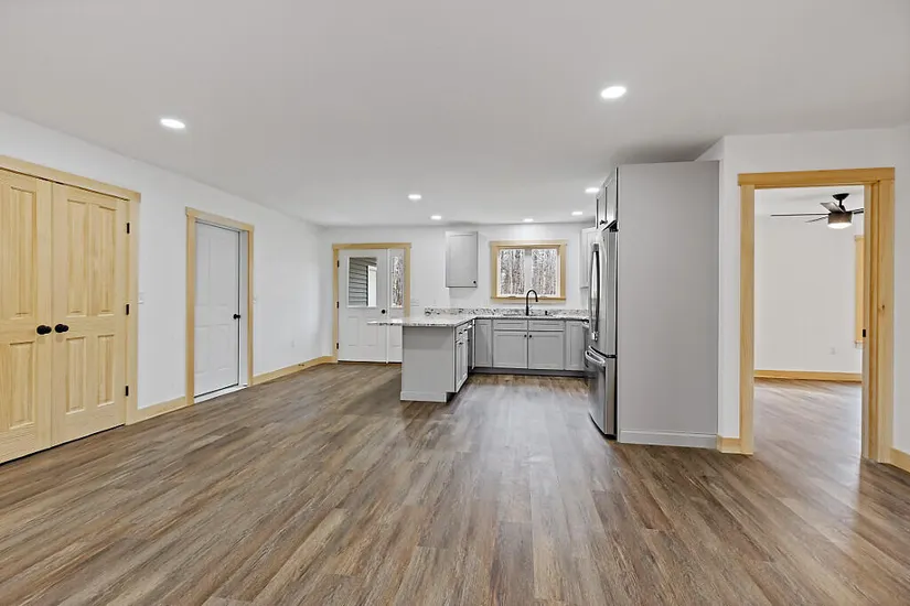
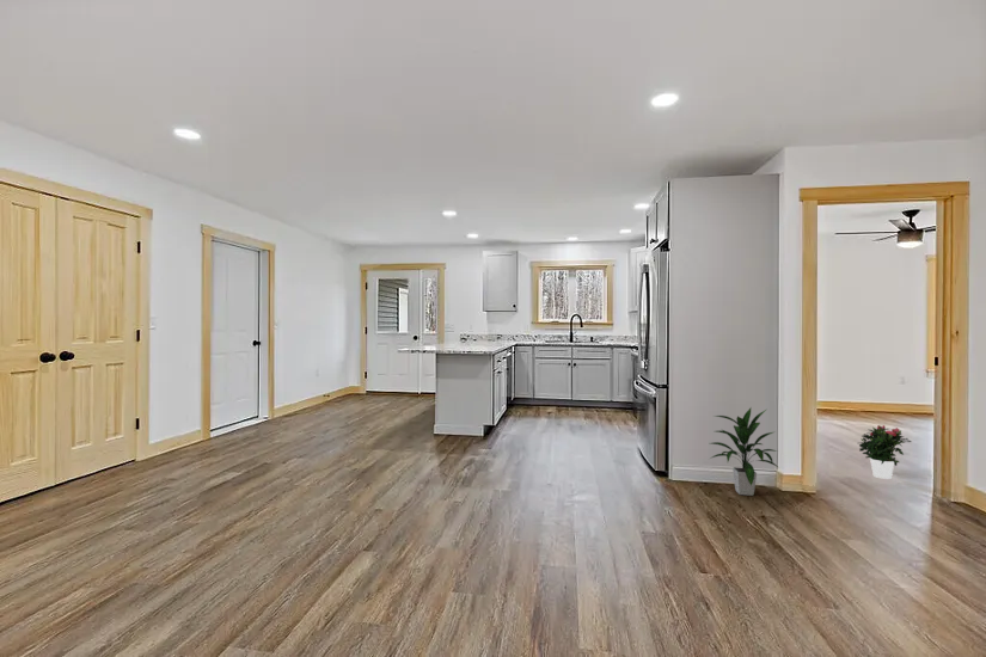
+ indoor plant [709,407,779,497]
+ potted flower [858,424,913,480]
